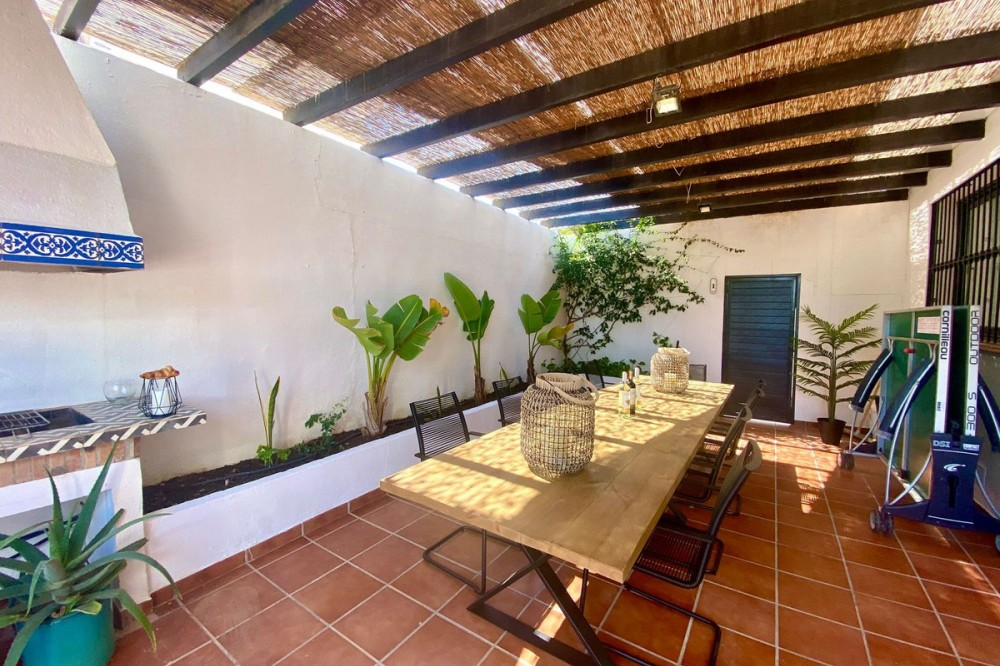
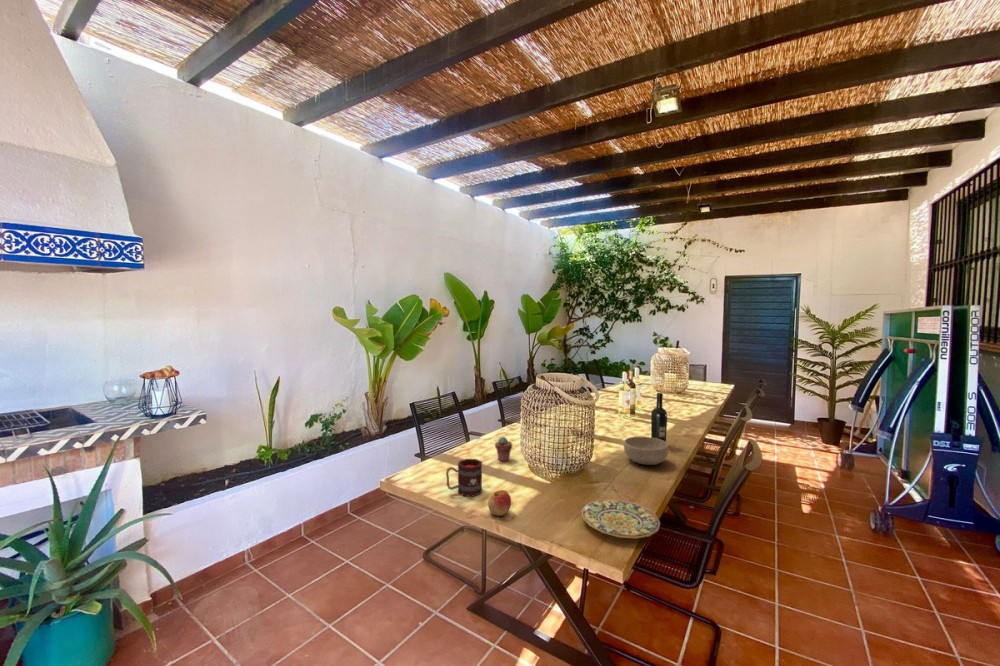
+ bowl [623,436,670,466]
+ mug [445,458,483,497]
+ wine bottle [650,392,668,443]
+ plate [581,498,661,539]
+ potted succulent [494,435,513,462]
+ apple [487,489,512,517]
